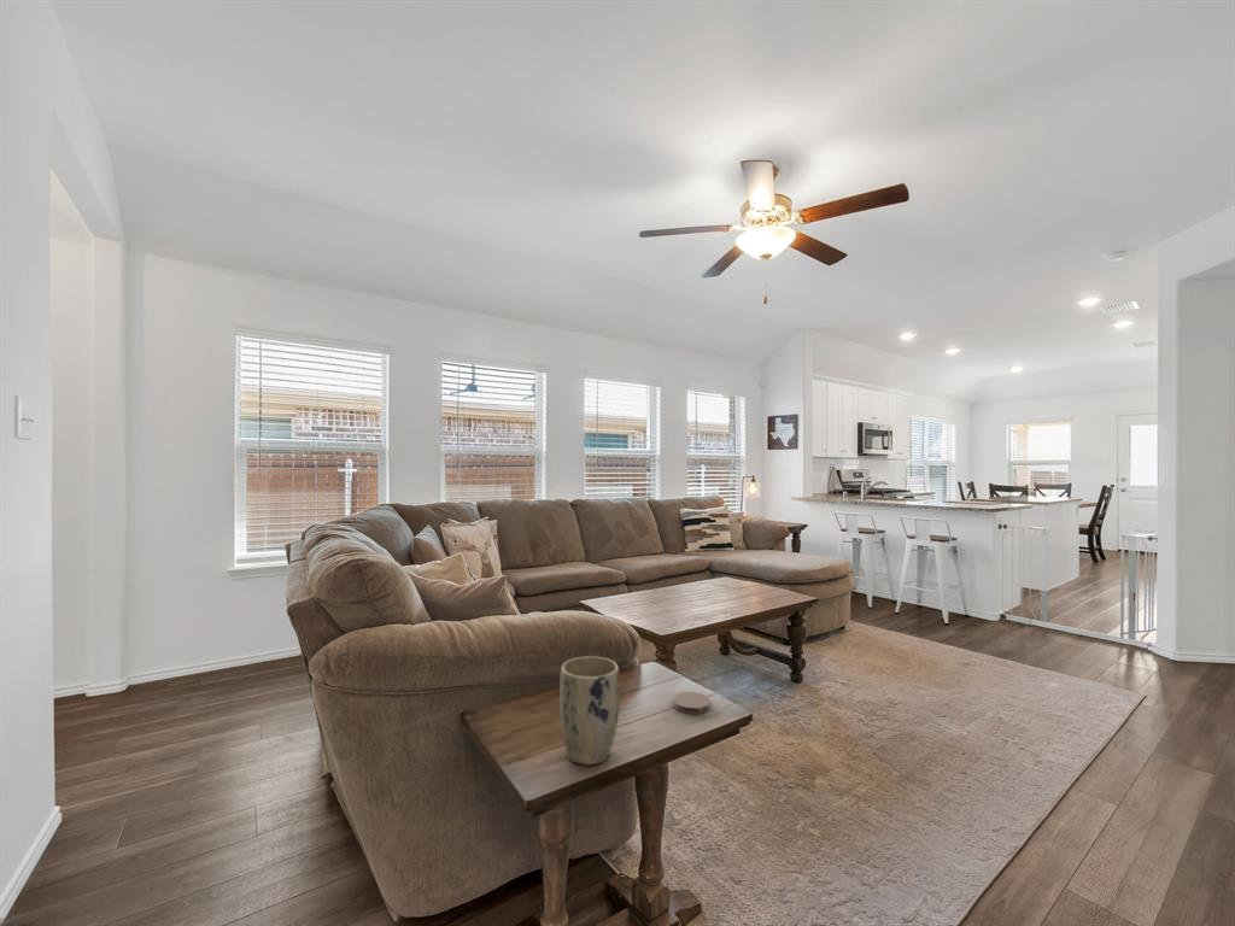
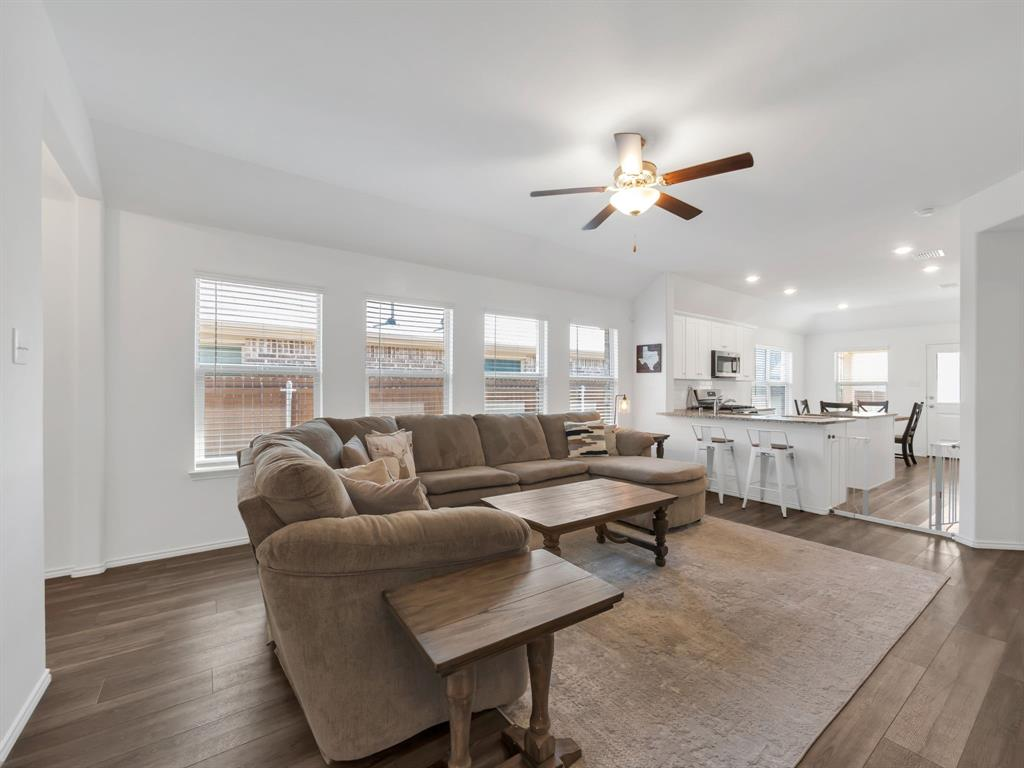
- plant pot [558,655,620,767]
- coaster [672,691,712,715]
